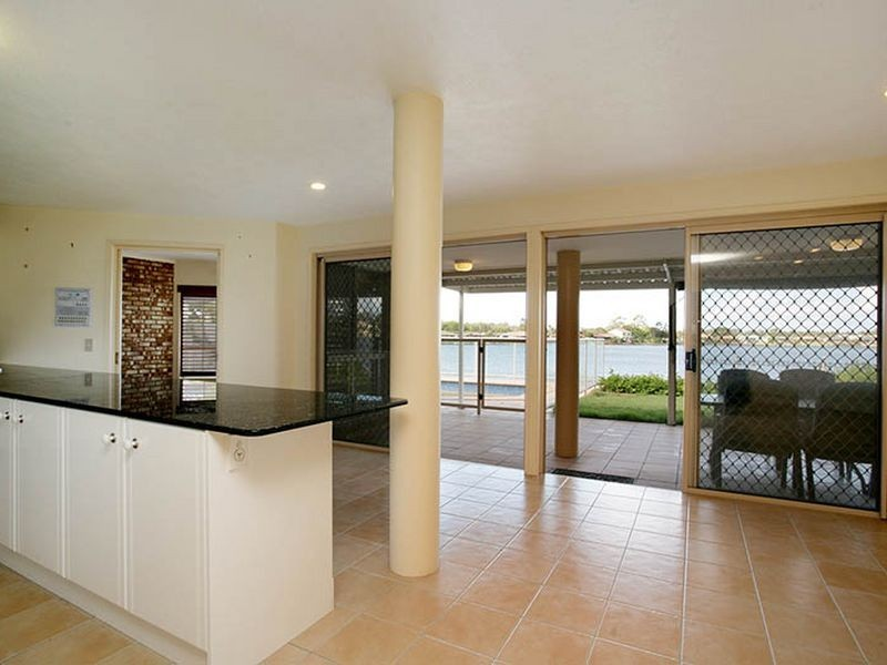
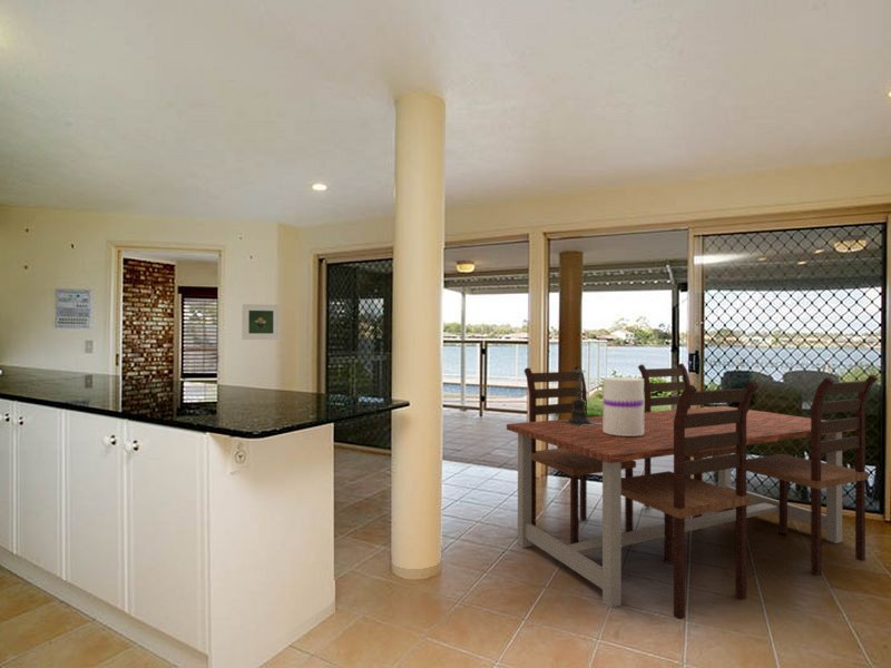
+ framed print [241,303,281,341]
+ dining table [506,362,880,620]
+ candle holder [560,366,601,426]
+ vase [603,376,645,435]
